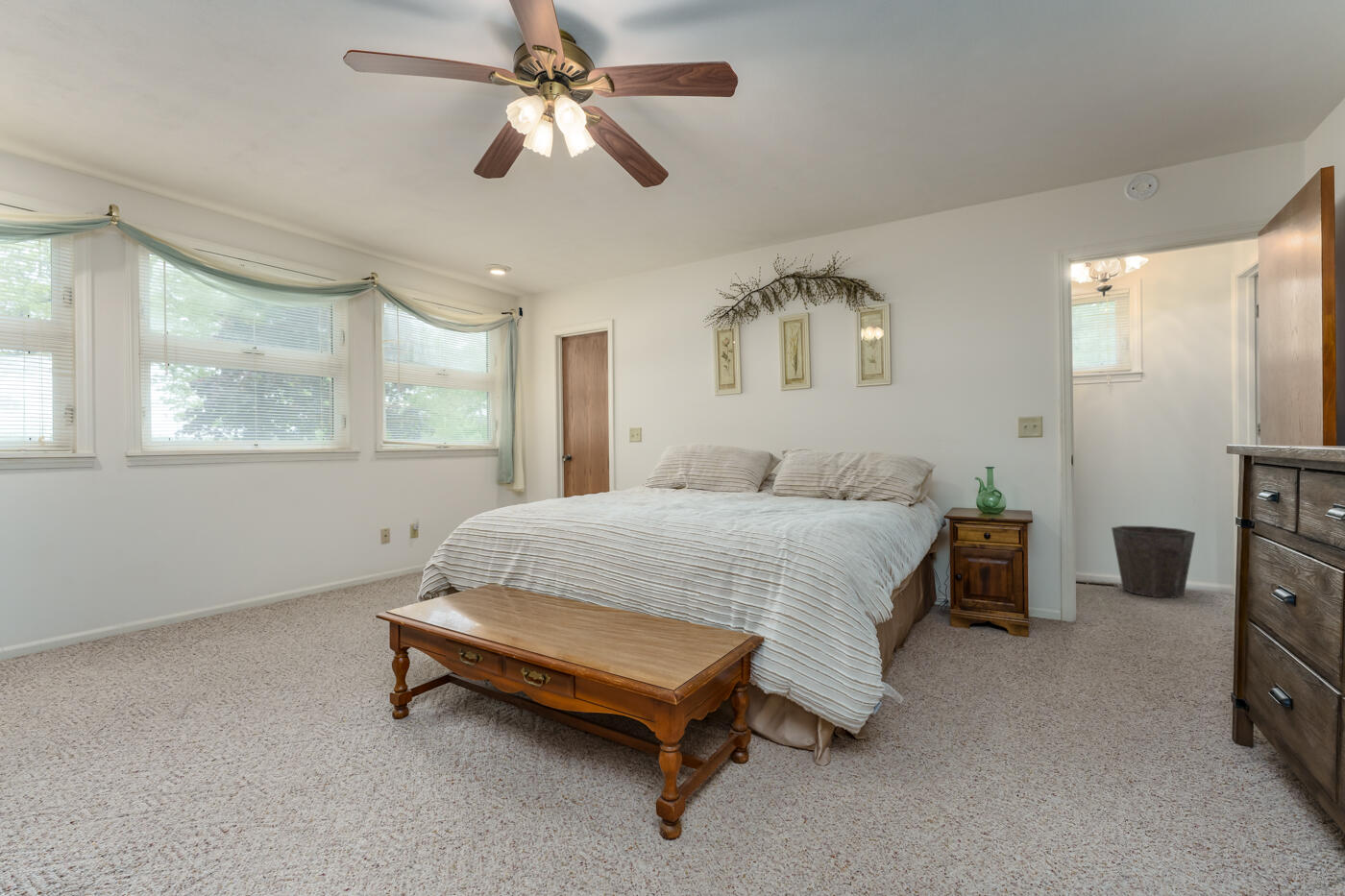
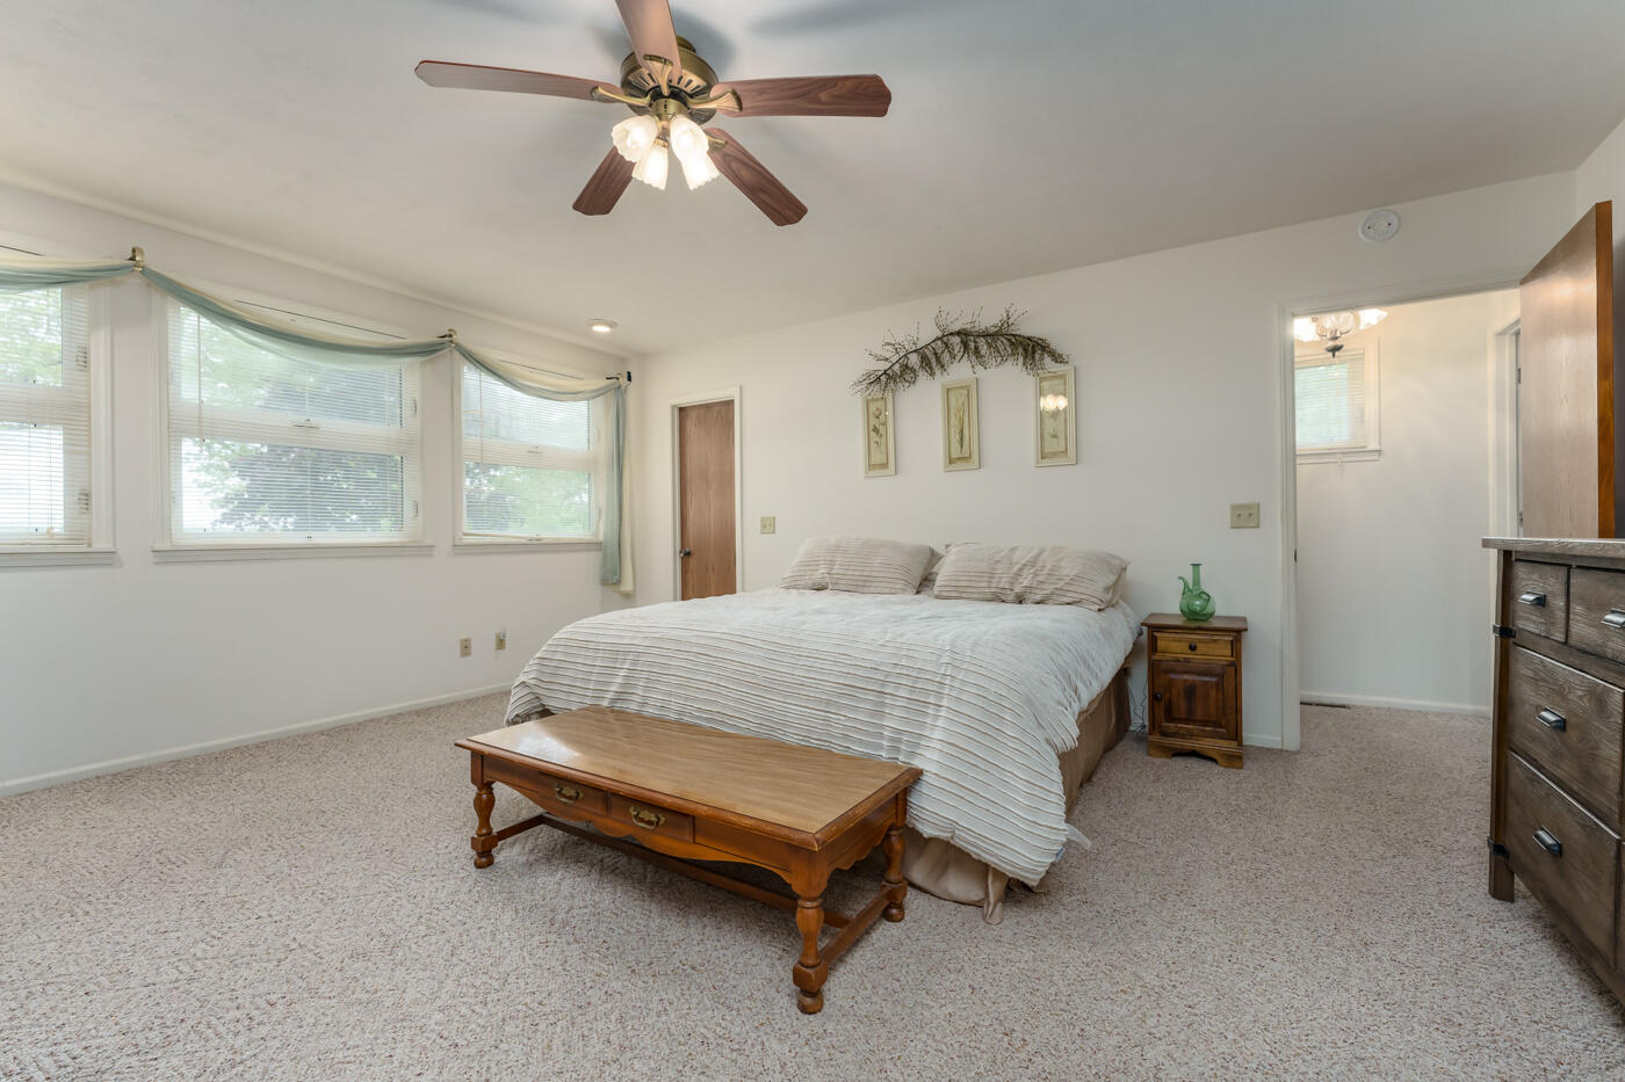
- waste bin [1111,524,1196,599]
